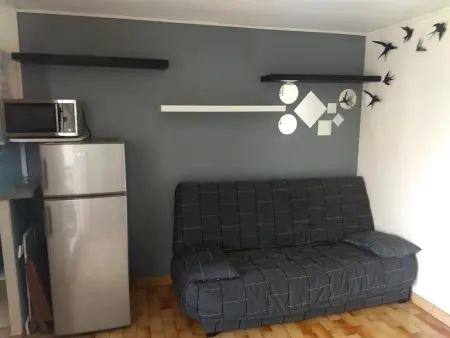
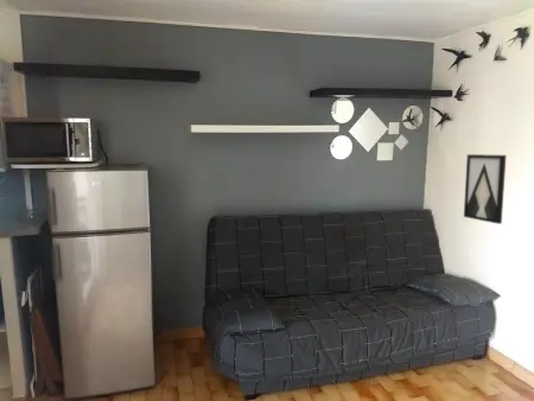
+ wall art [463,153,508,225]
